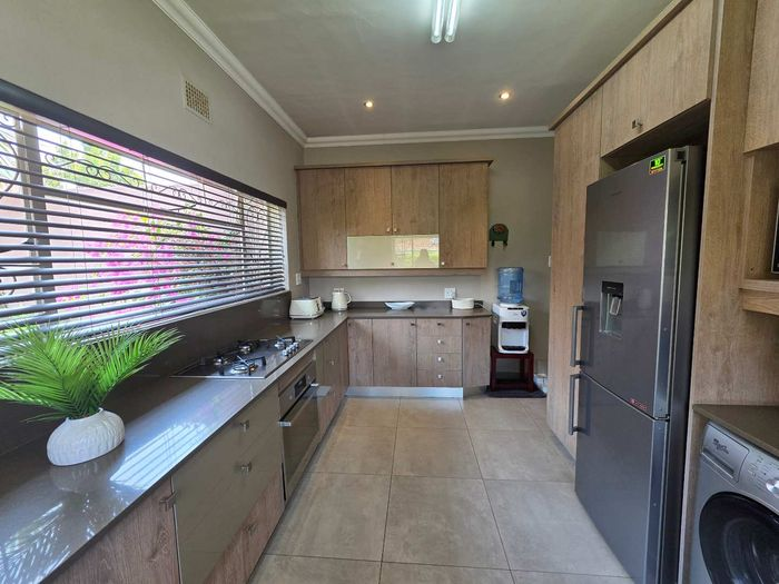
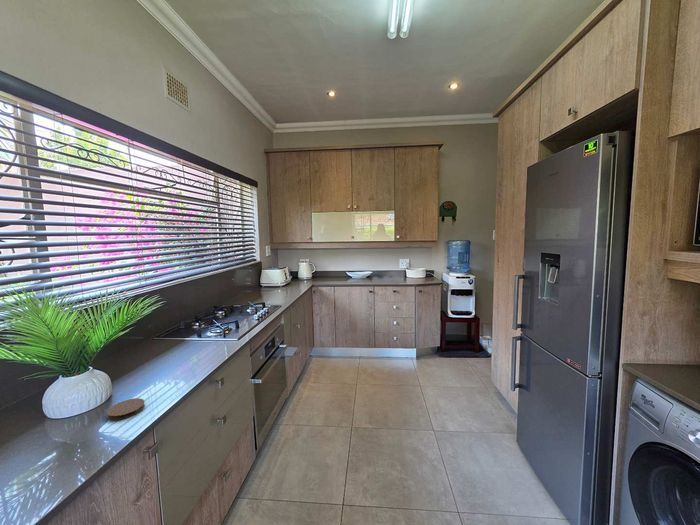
+ coaster [106,397,146,421]
